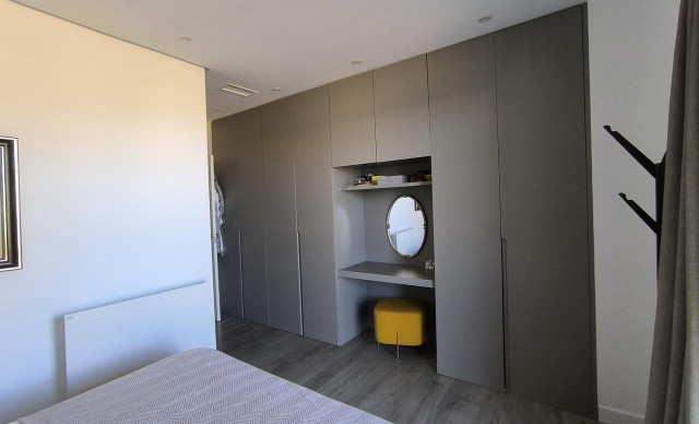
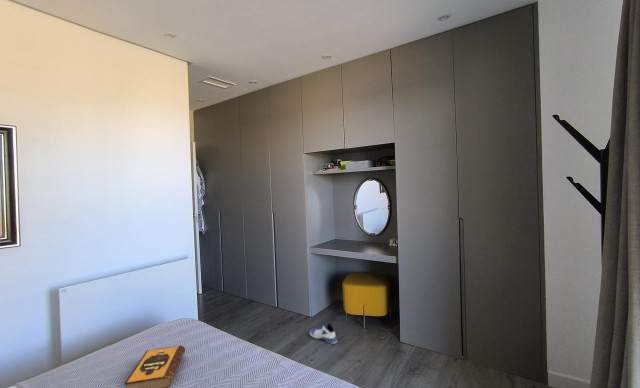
+ hardback book [123,344,186,388]
+ sneaker [309,321,338,345]
